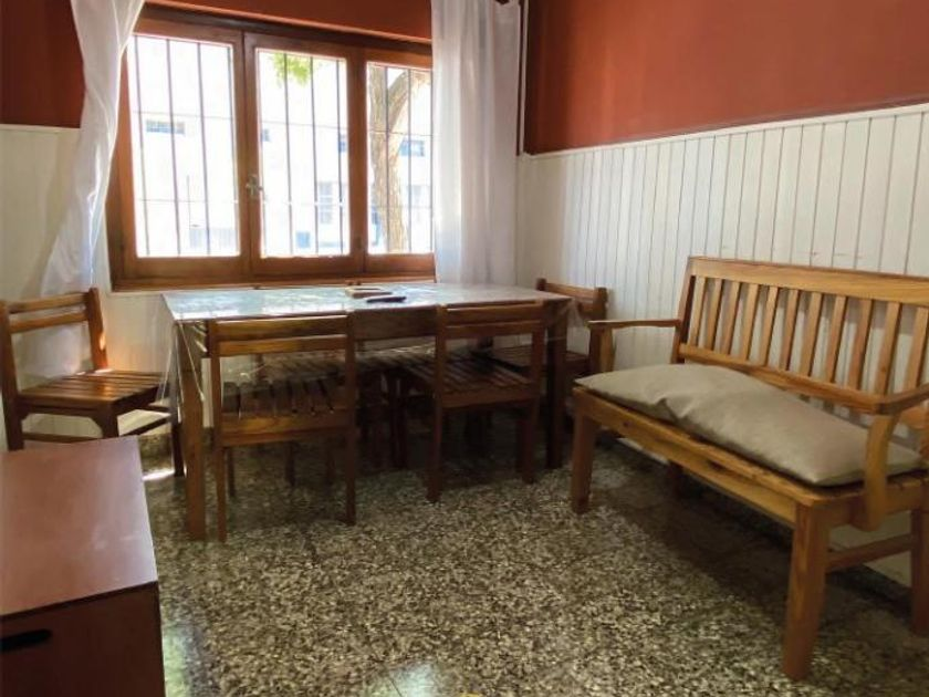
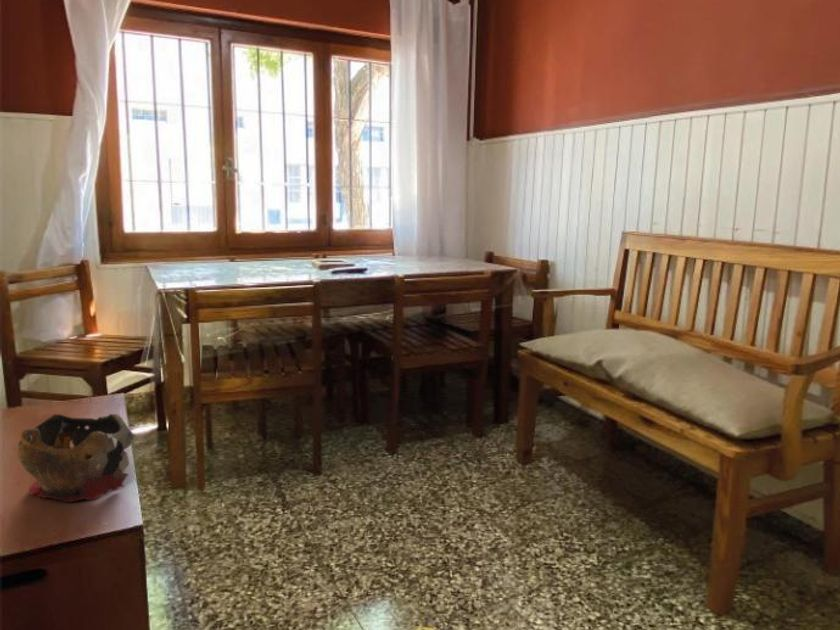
+ decorative bowl [16,413,136,503]
